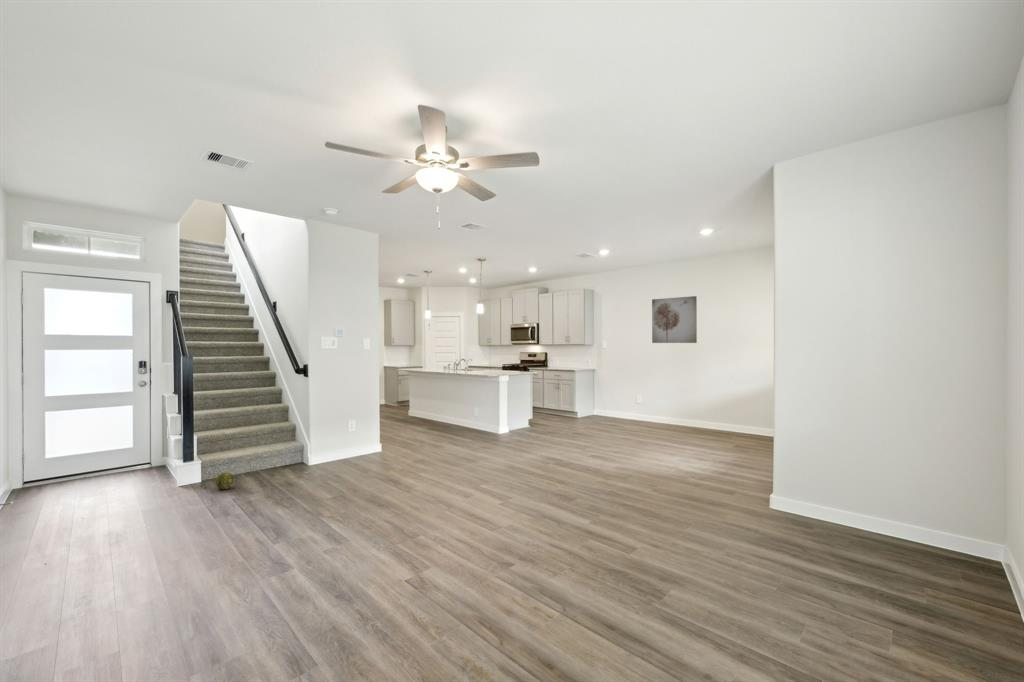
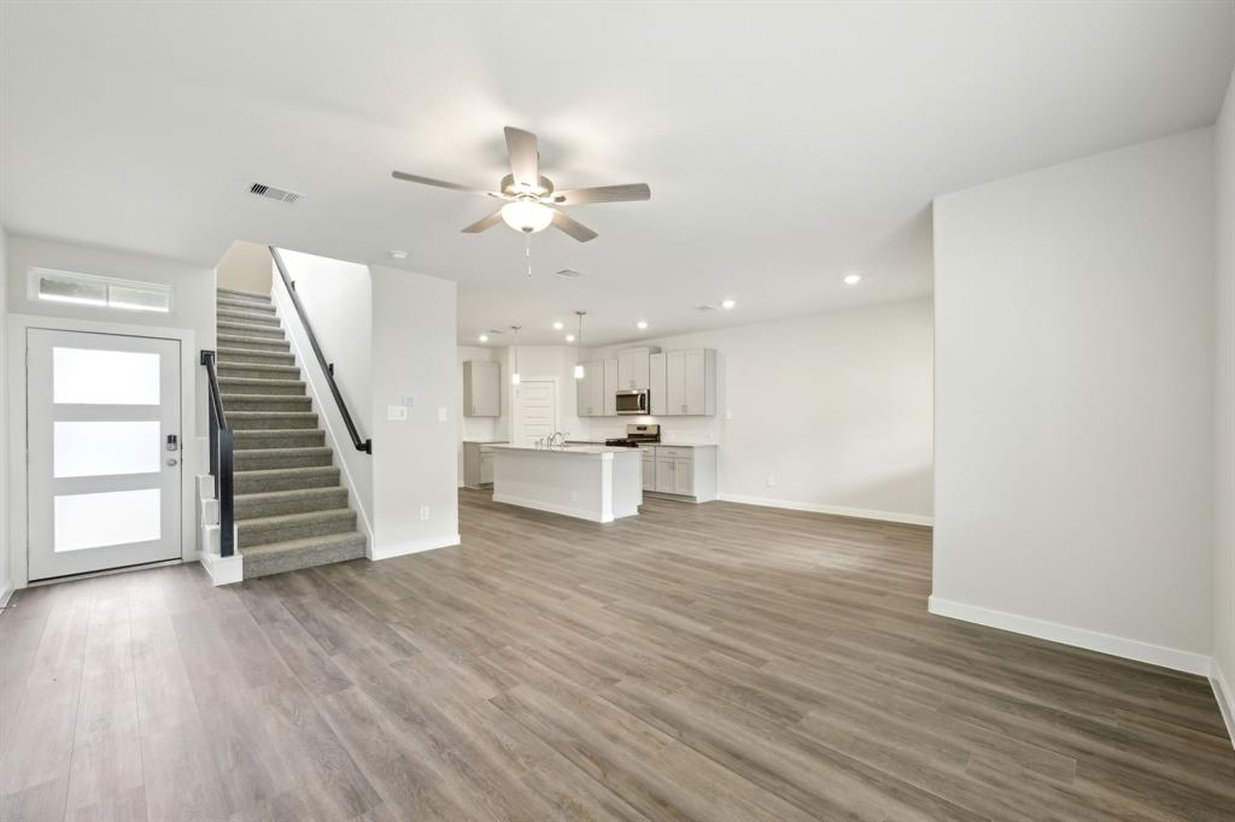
- wall art [651,295,698,344]
- decorative ball [213,472,235,491]
